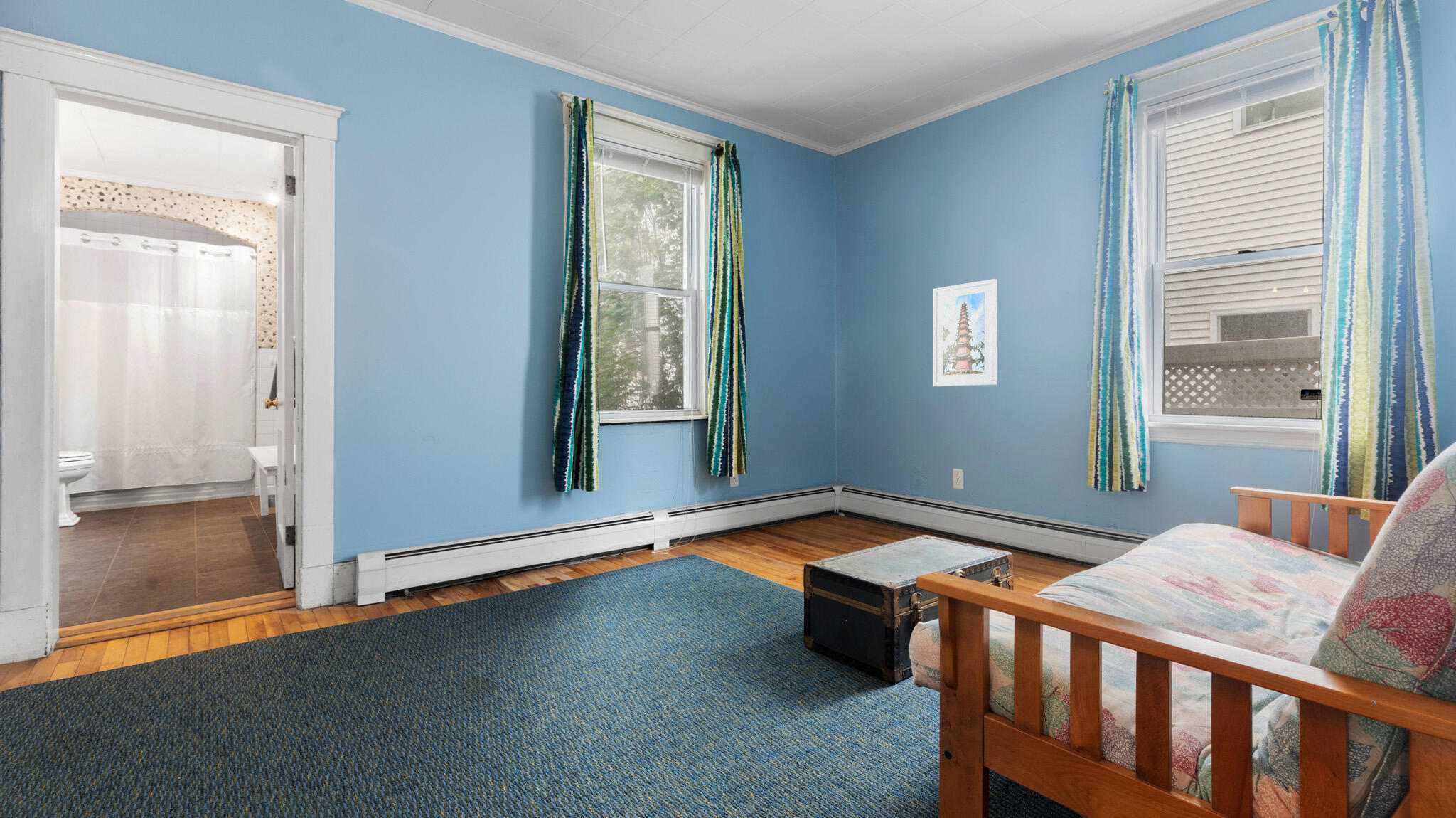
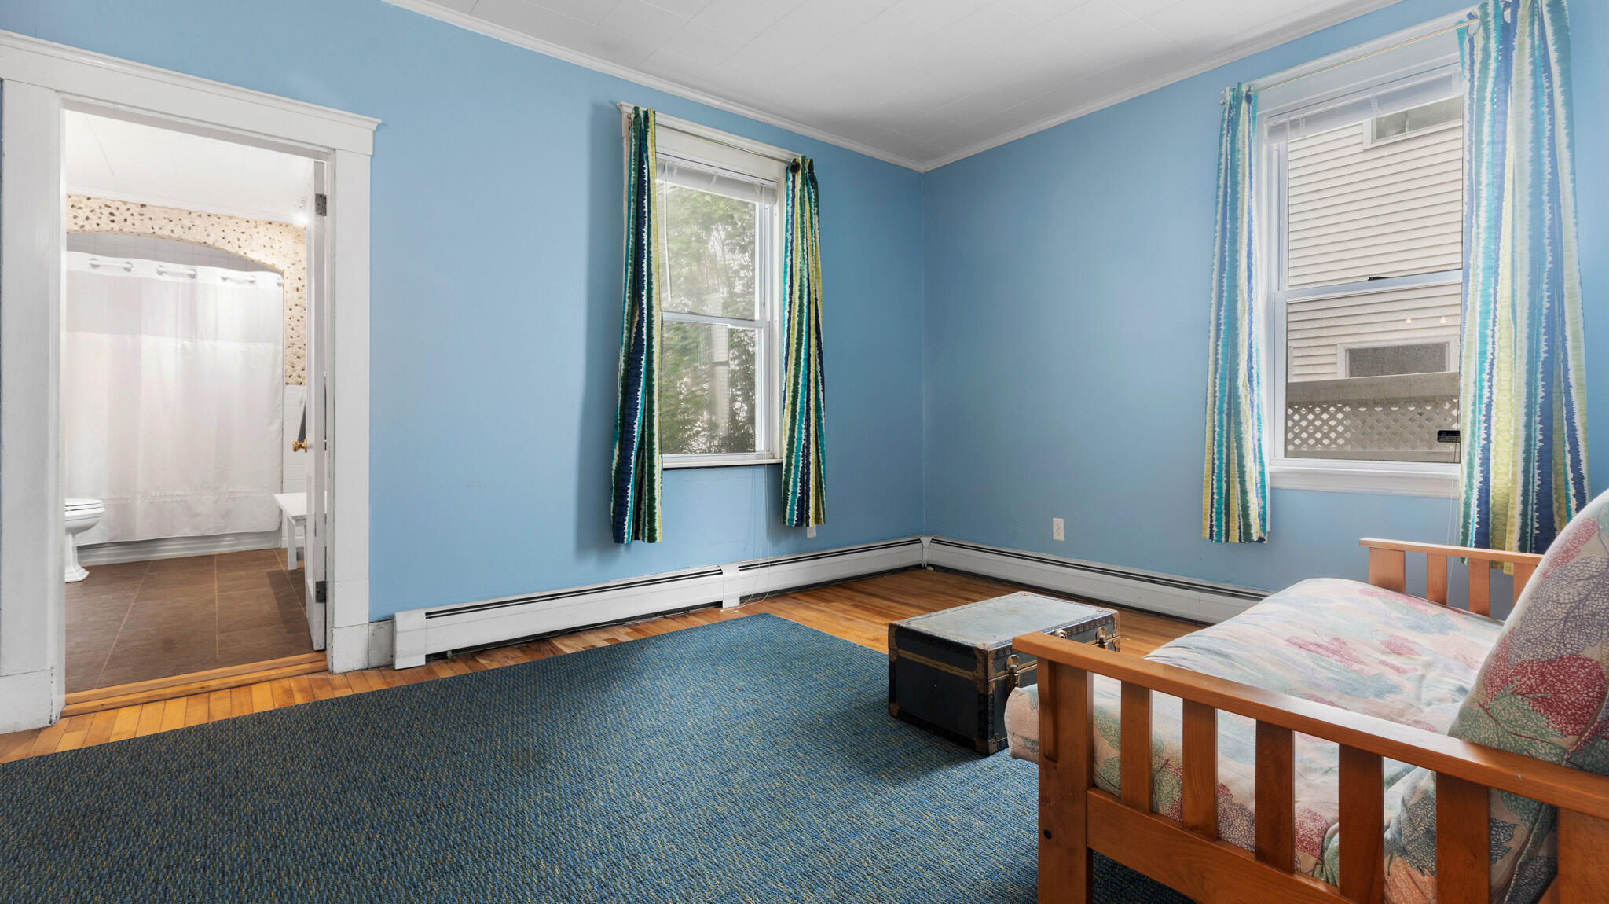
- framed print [932,278,997,387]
